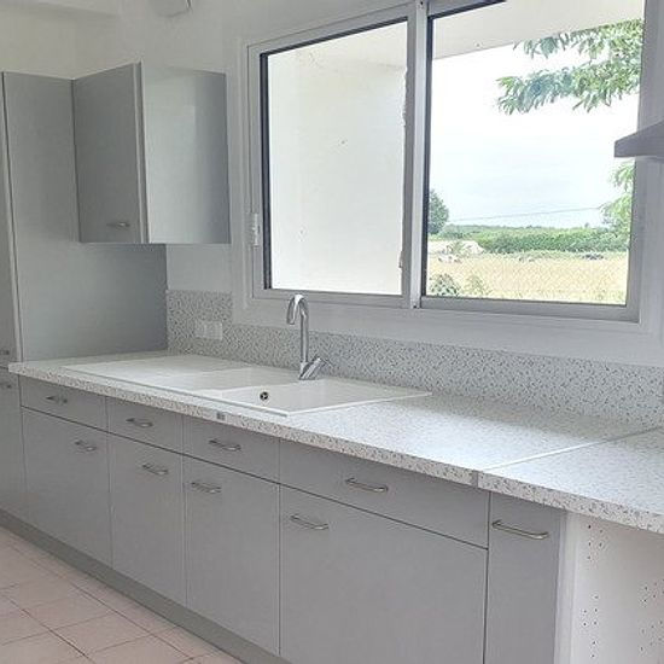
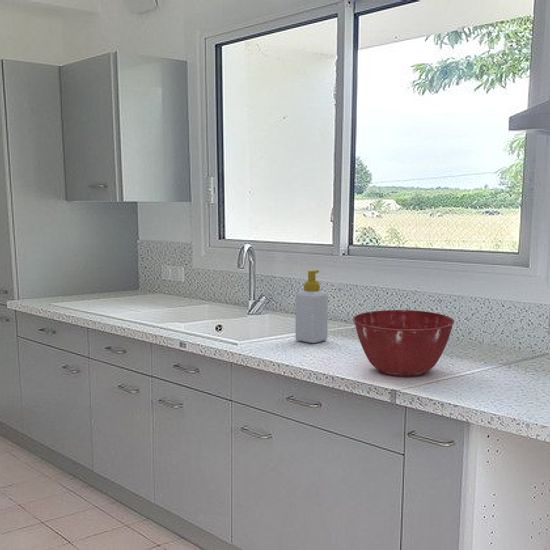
+ soap bottle [295,269,329,344]
+ mixing bowl [352,309,455,378]
